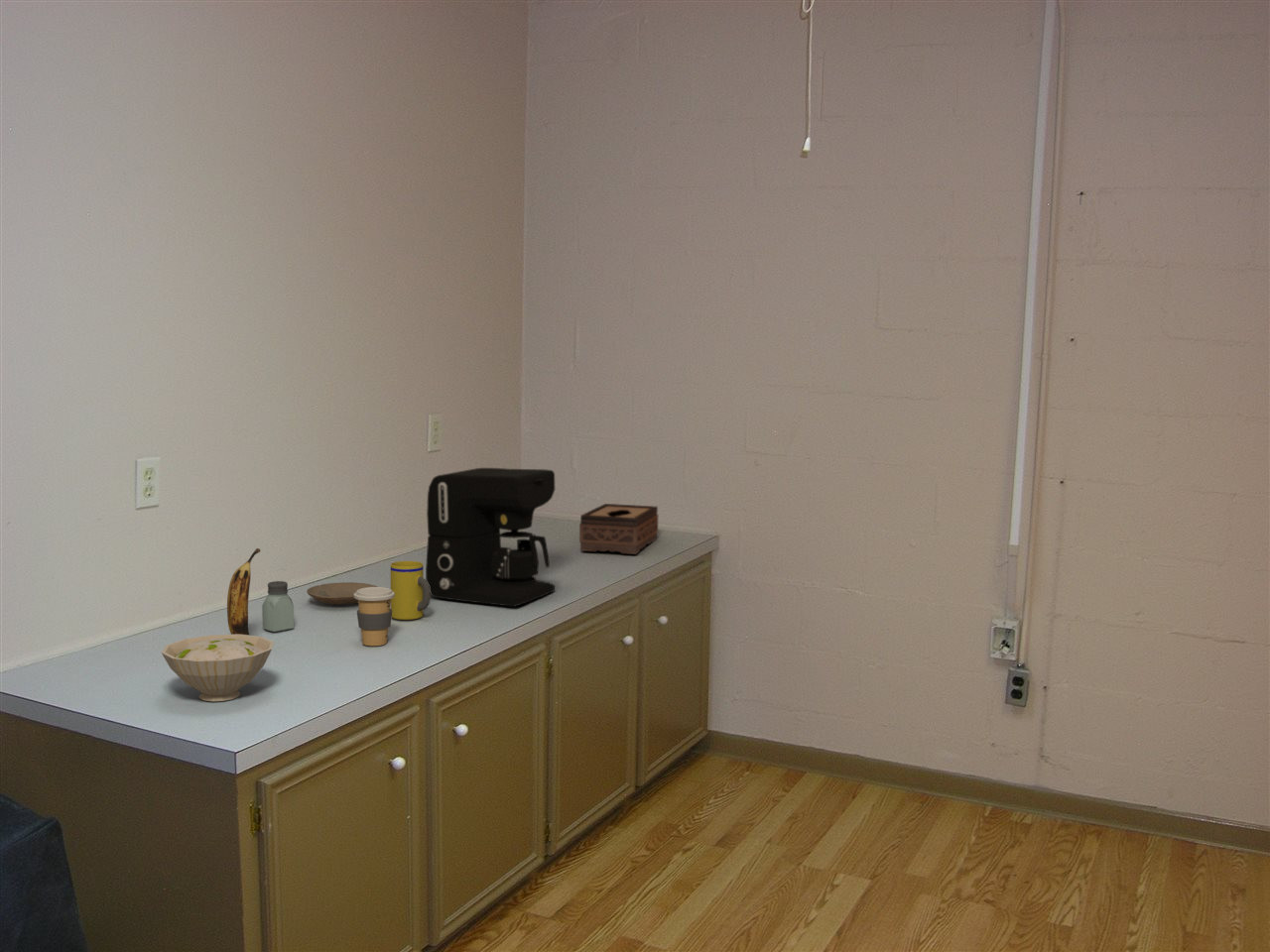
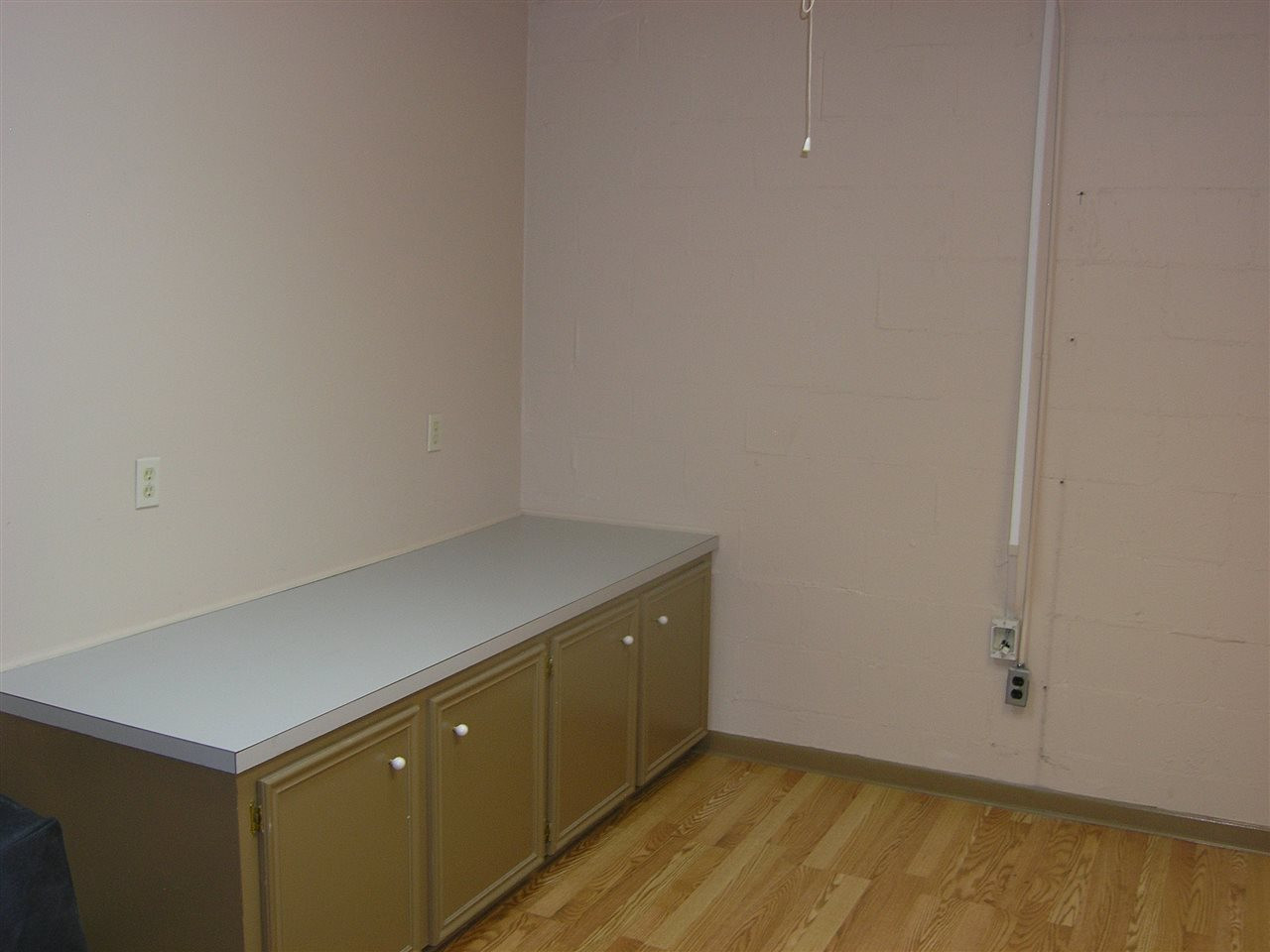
- mug [390,560,432,621]
- bowl [161,634,275,702]
- plate [306,581,379,605]
- banana [226,547,261,636]
- coffee cup [354,586,395,647]
- saltshaker [261,580,295,633]
- coffee maker [425,467,556,608]
- tissue box [578,503,659,555]
